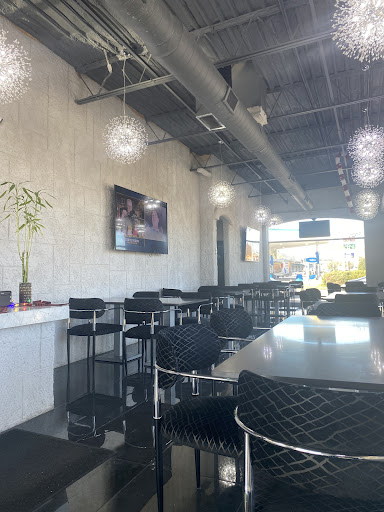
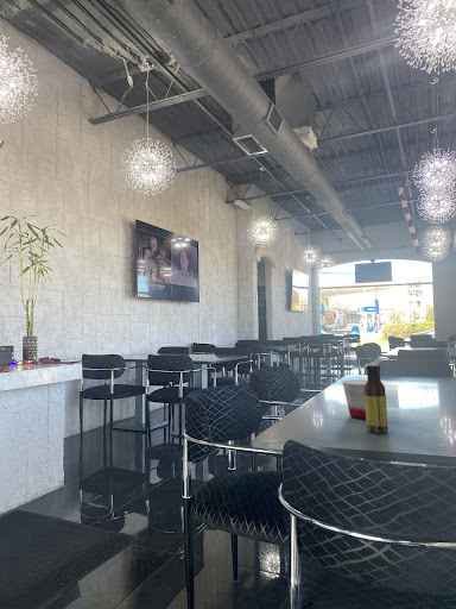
+ cup [341,379,367,420]
+ sauce bottle [365,364,390,434]
